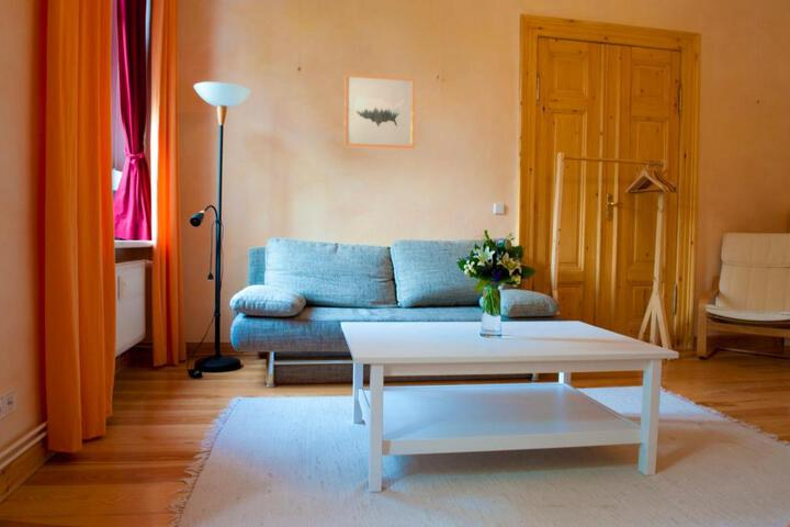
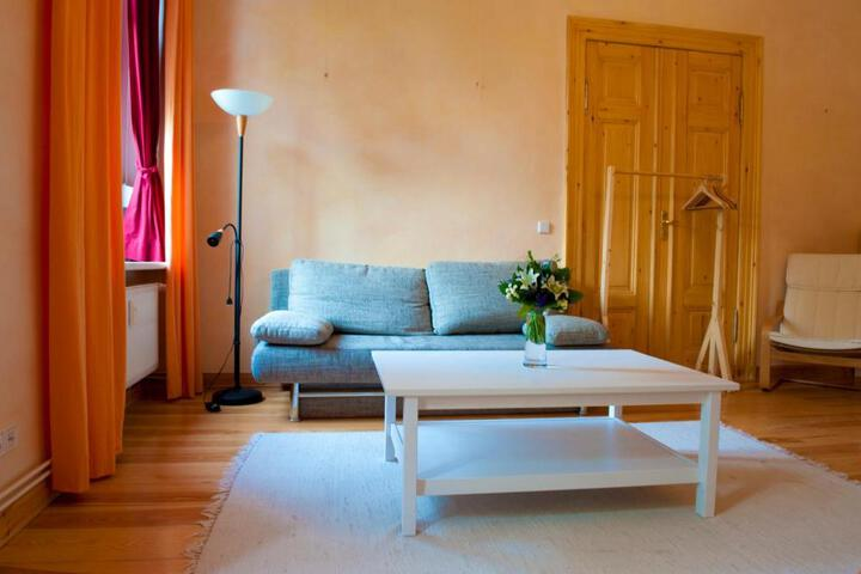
- wall art [343,72,416,150]
